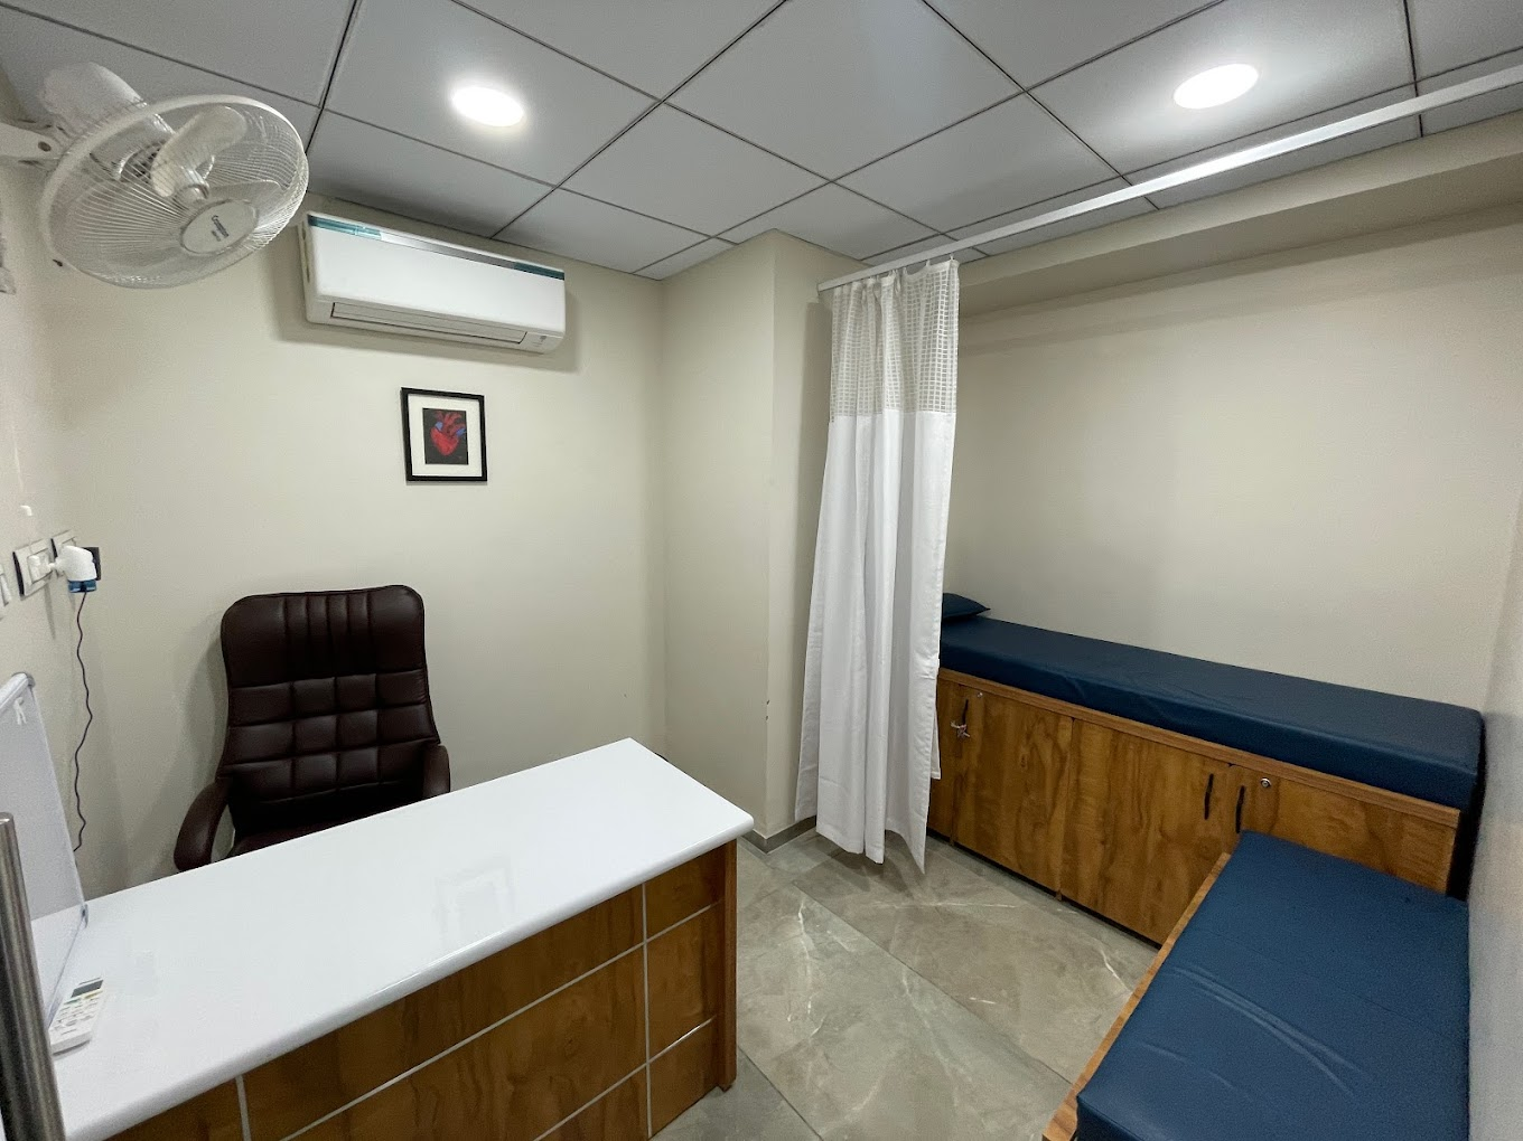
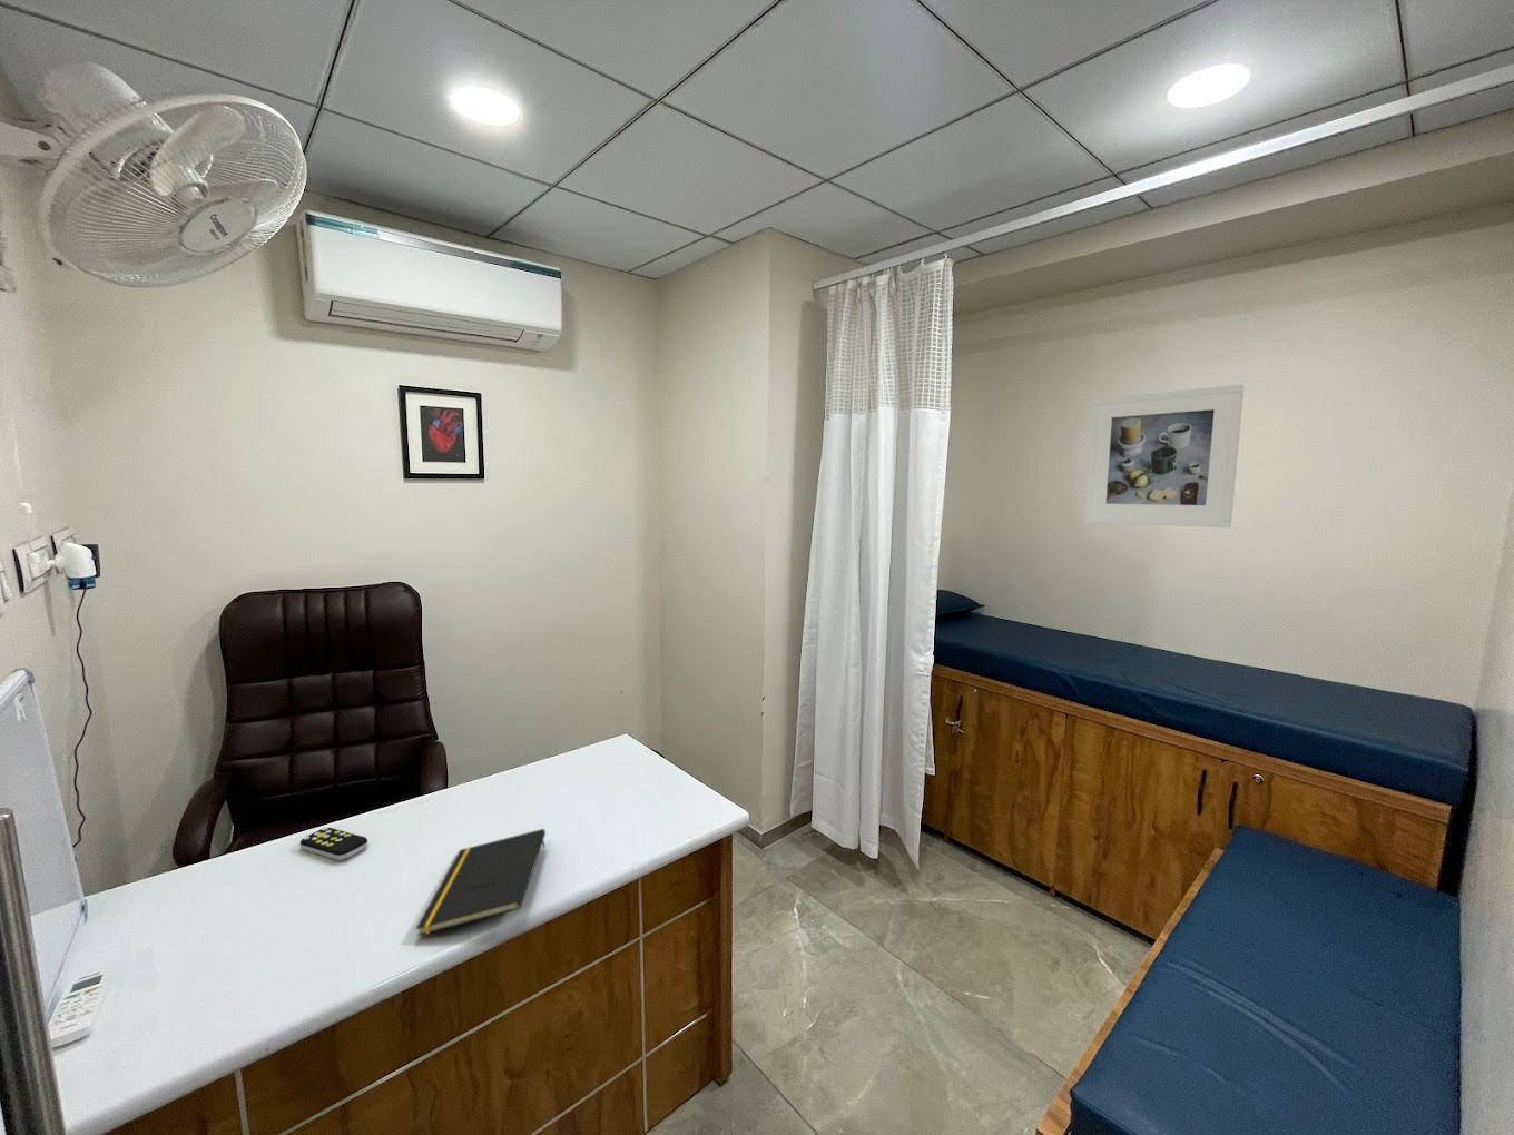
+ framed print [1084,384,1245,528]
+ notepad [414,827,547,937]
+ remote control [299,826,368,861]
